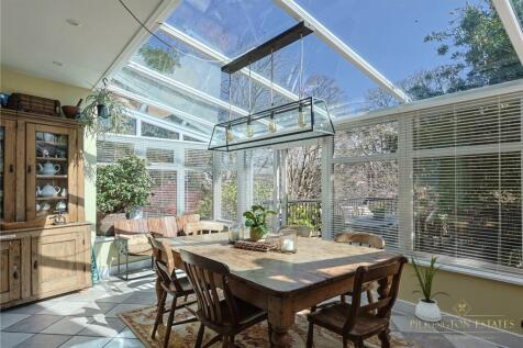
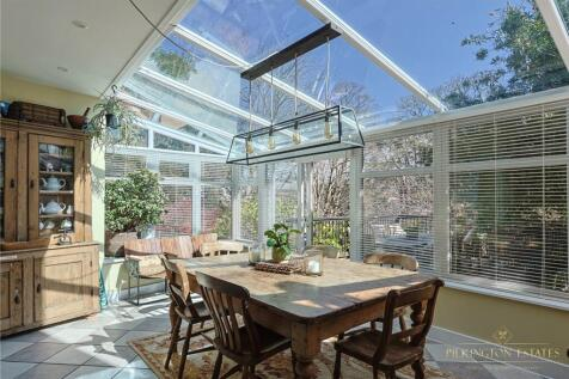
- house plant [403,245,452,323]
